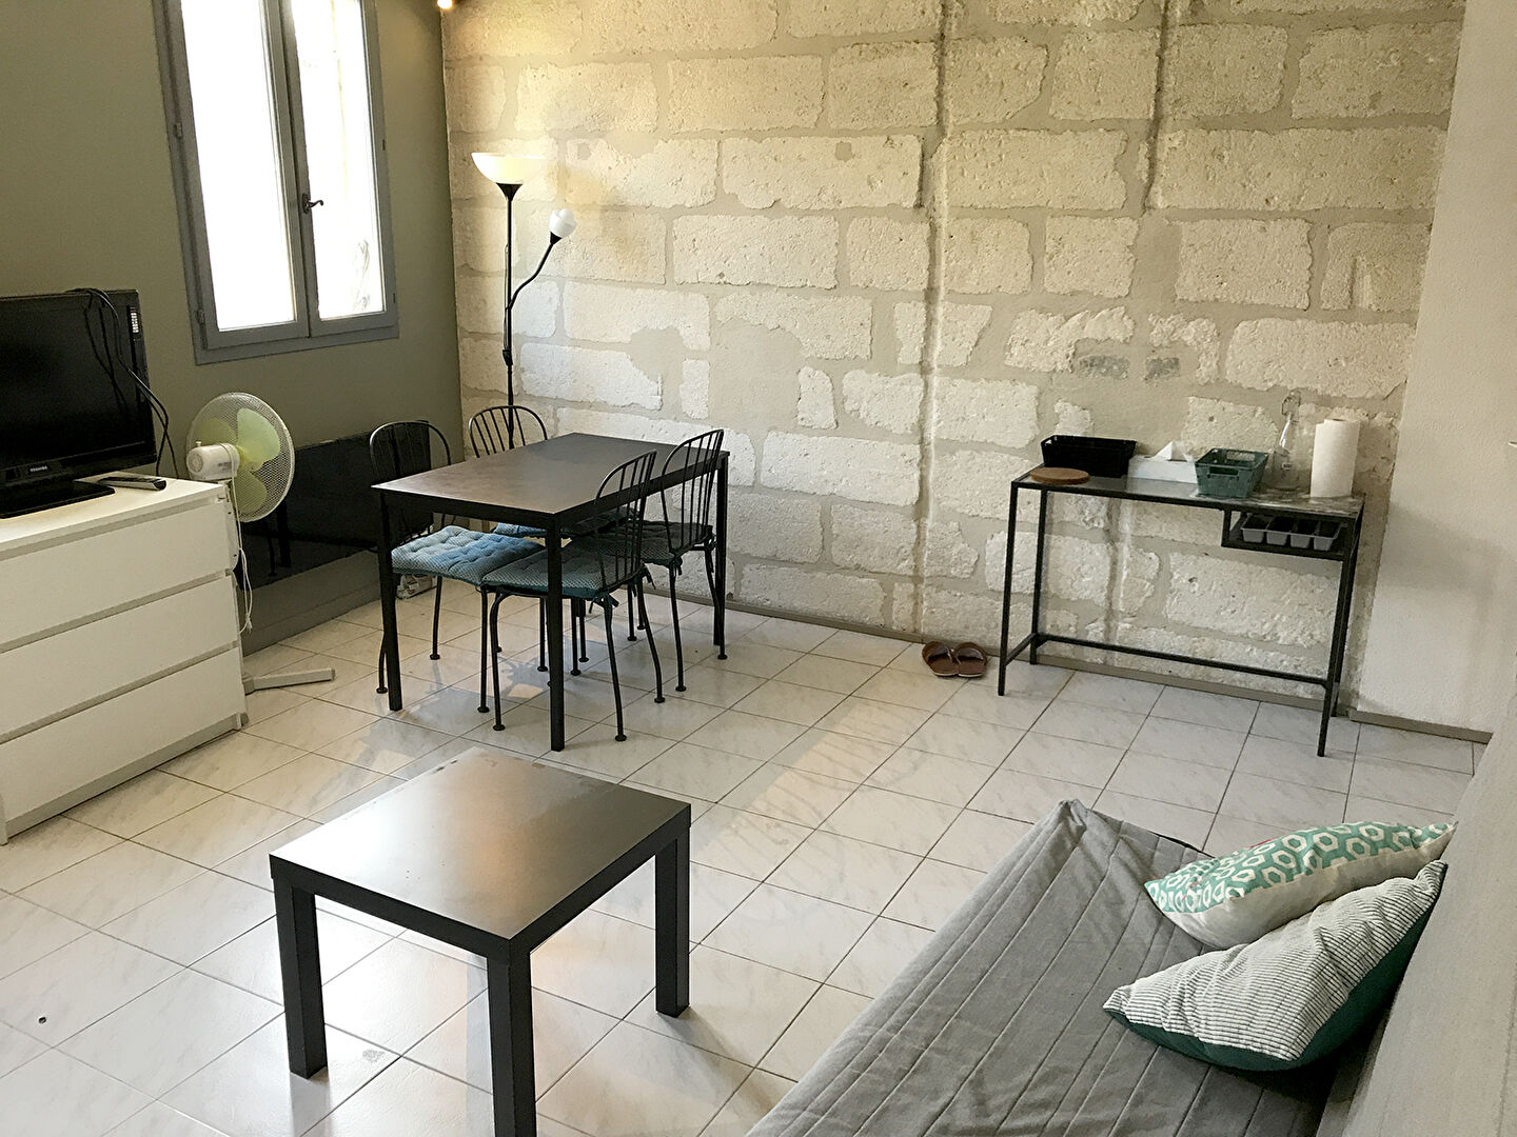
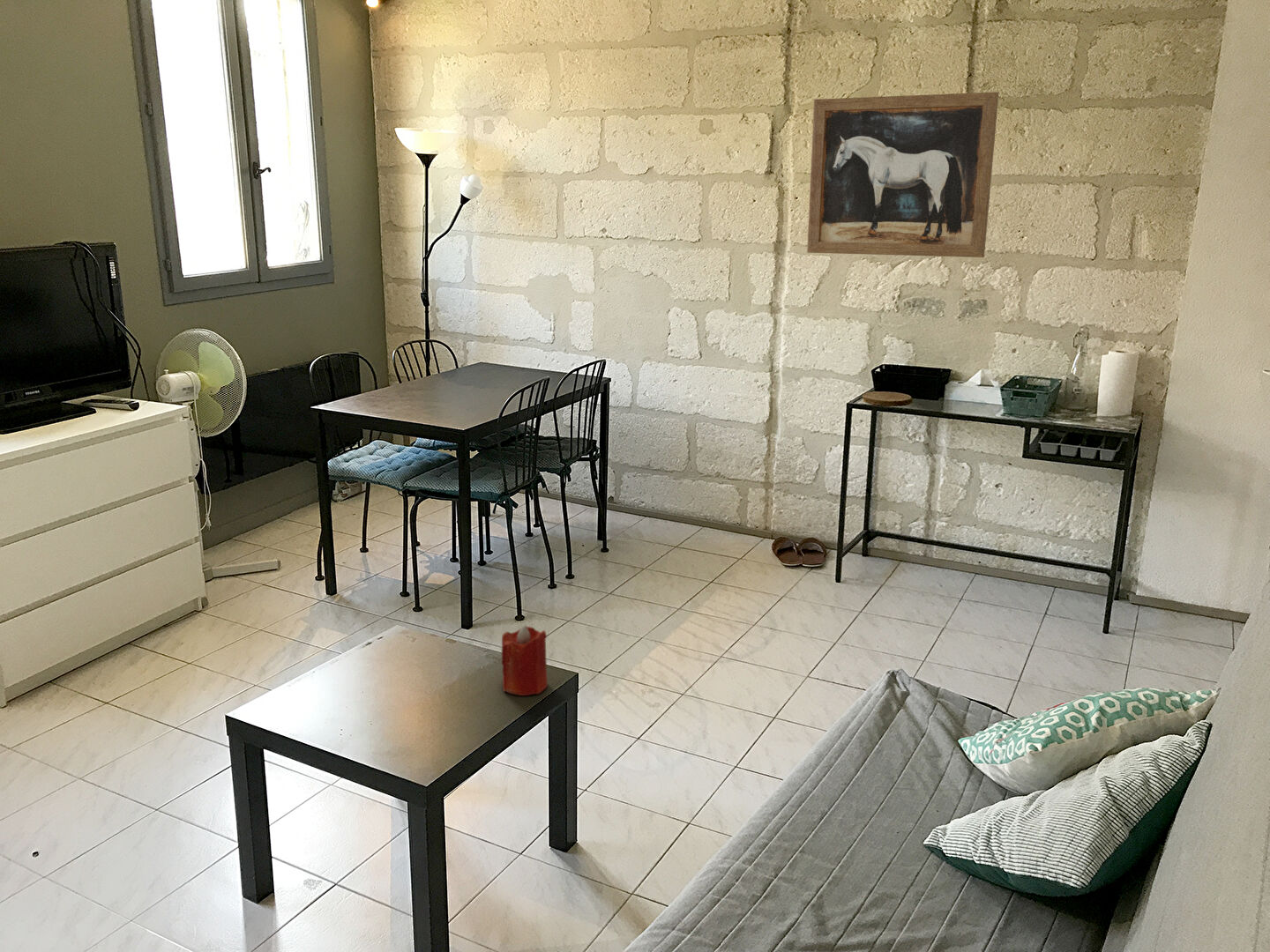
+ candle [501,624,549,696]
+ wall art [806,91,999,258]
